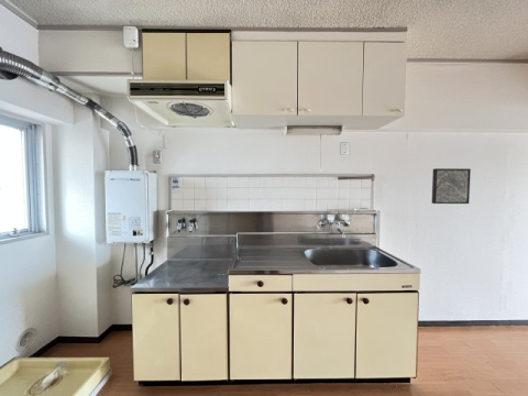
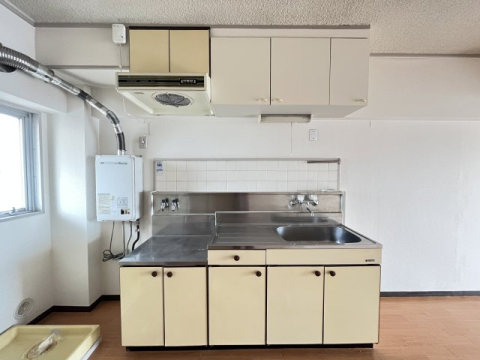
- wall art [431,167,472,205]
